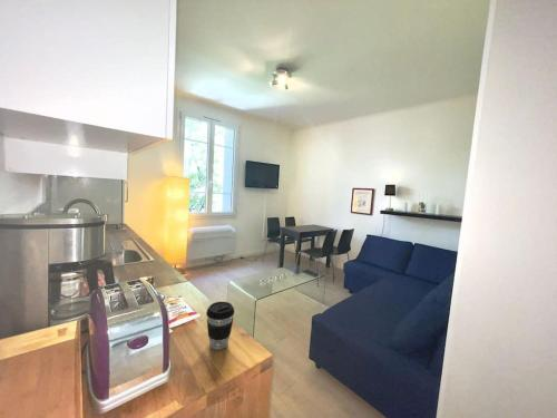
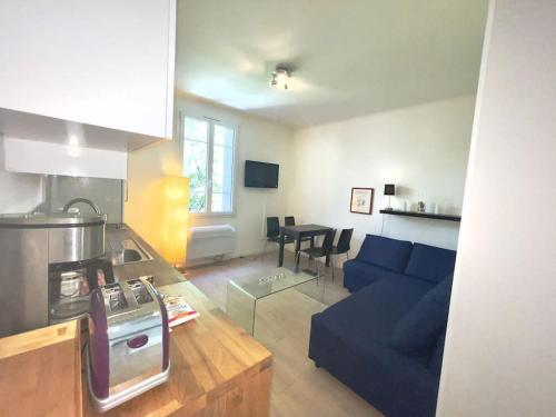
- coffee cup [205,301,235,351]
